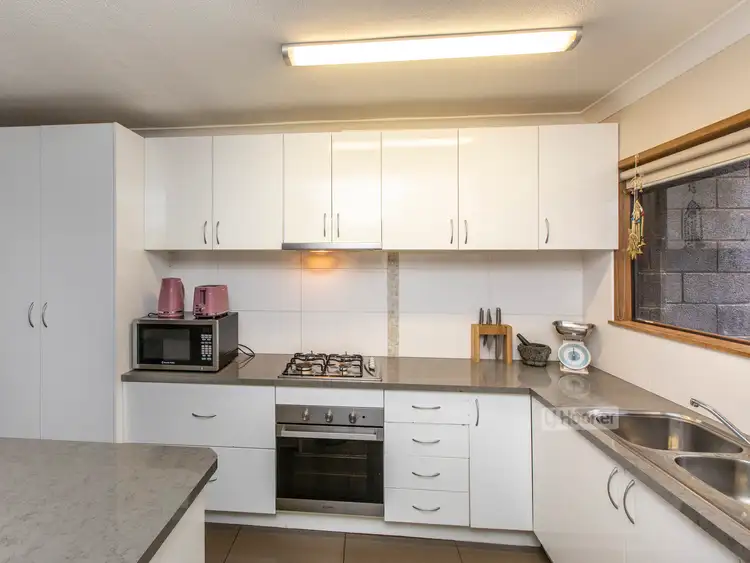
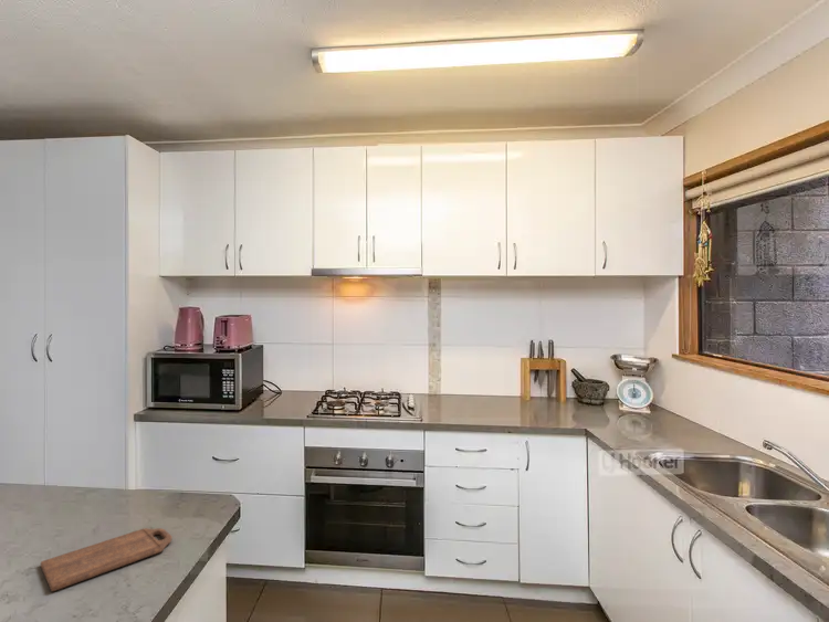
+ cutting board [40,527,172,592]
